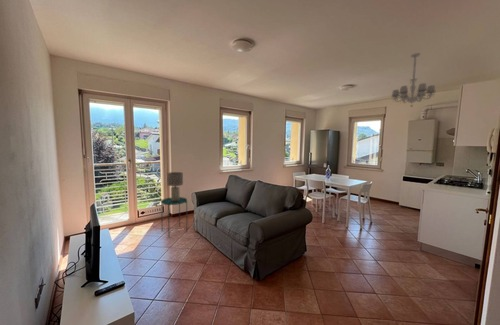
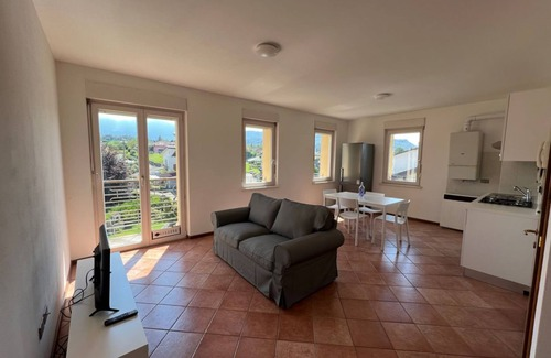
- lamp [166,171,184,202]
- side table [160,196,188,238]
- chandelier [391,52,436,108]
